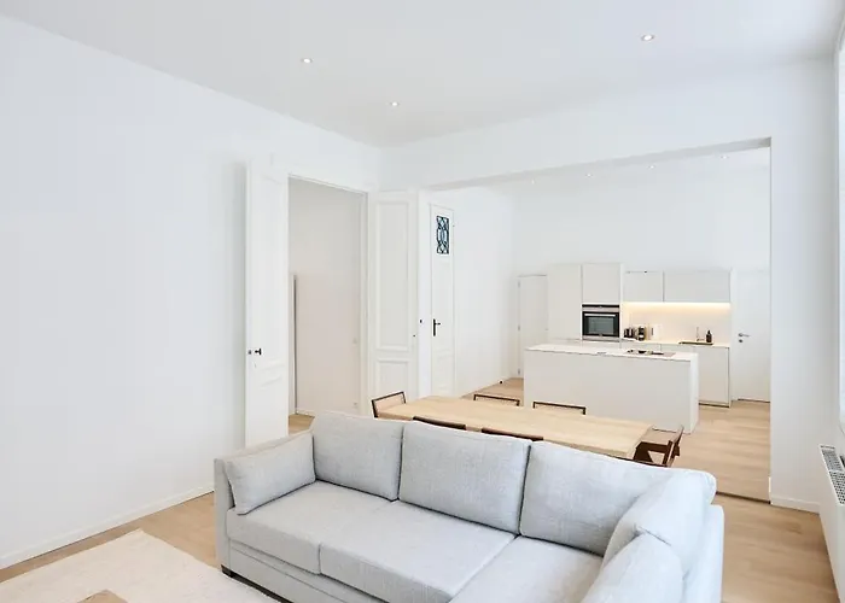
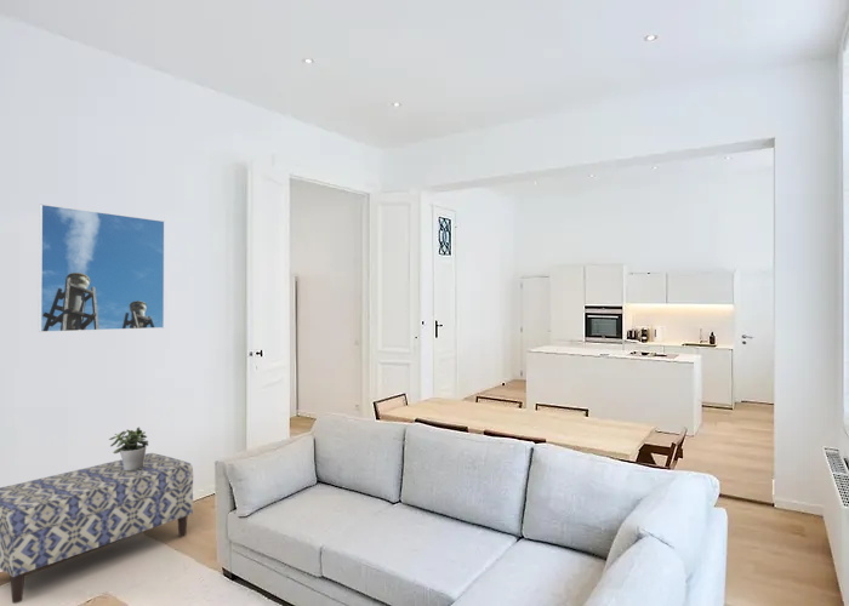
+ potted plant [108,425,149,470]
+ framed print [38,204,166,333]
+ bench [0,452,194,605]
